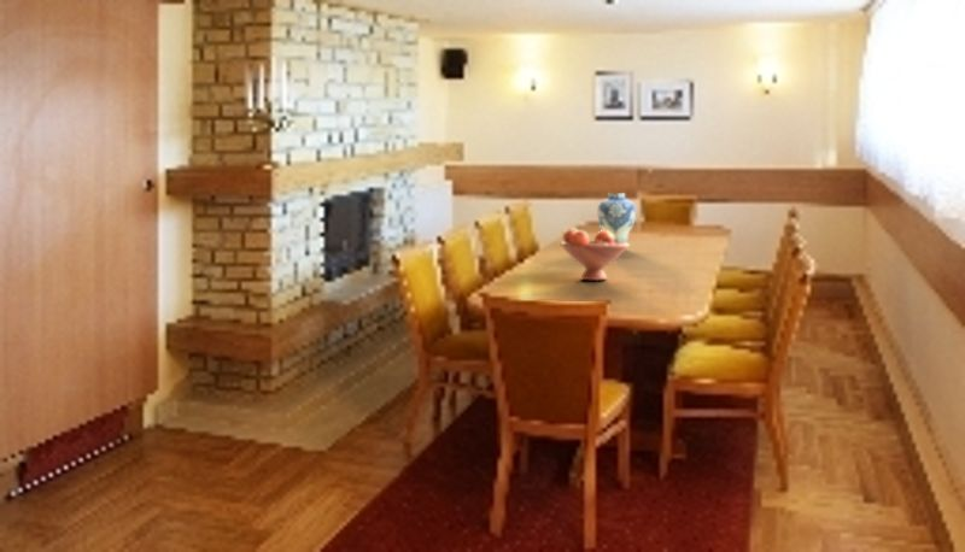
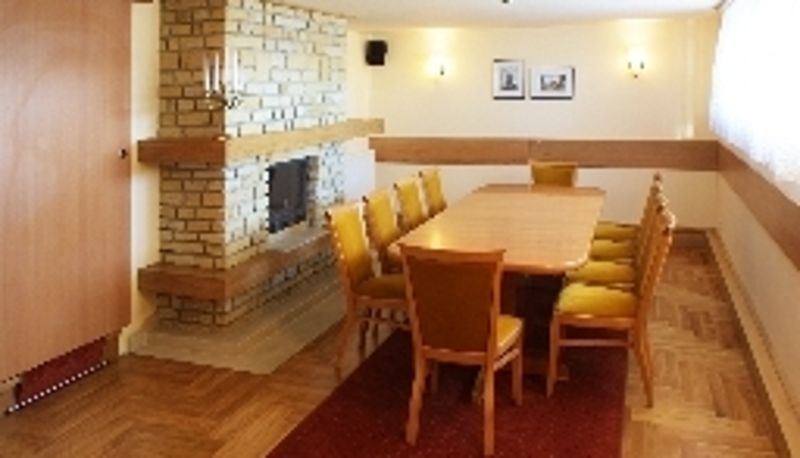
- fruit bowl [560,228,631,282]
- vase [596,192,637,243]
